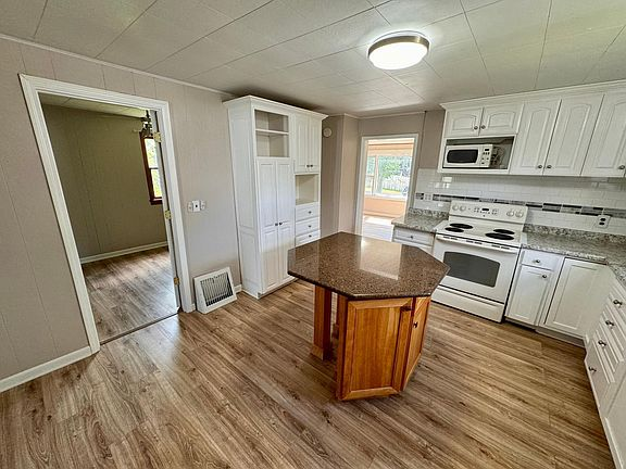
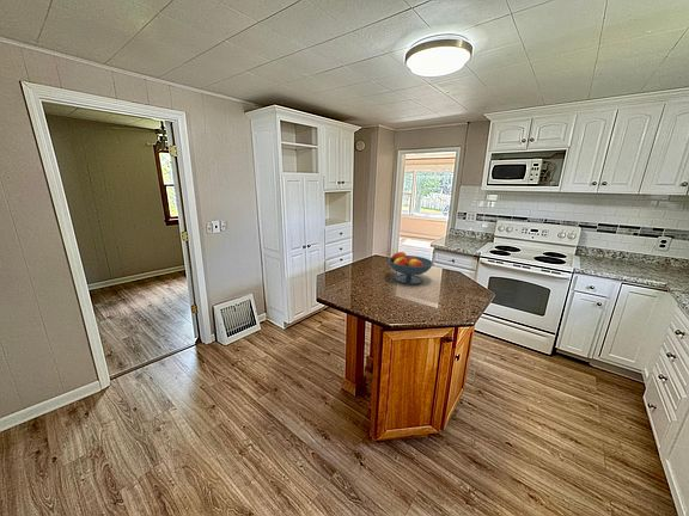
+ fruit bowl [386,251,434,285]
